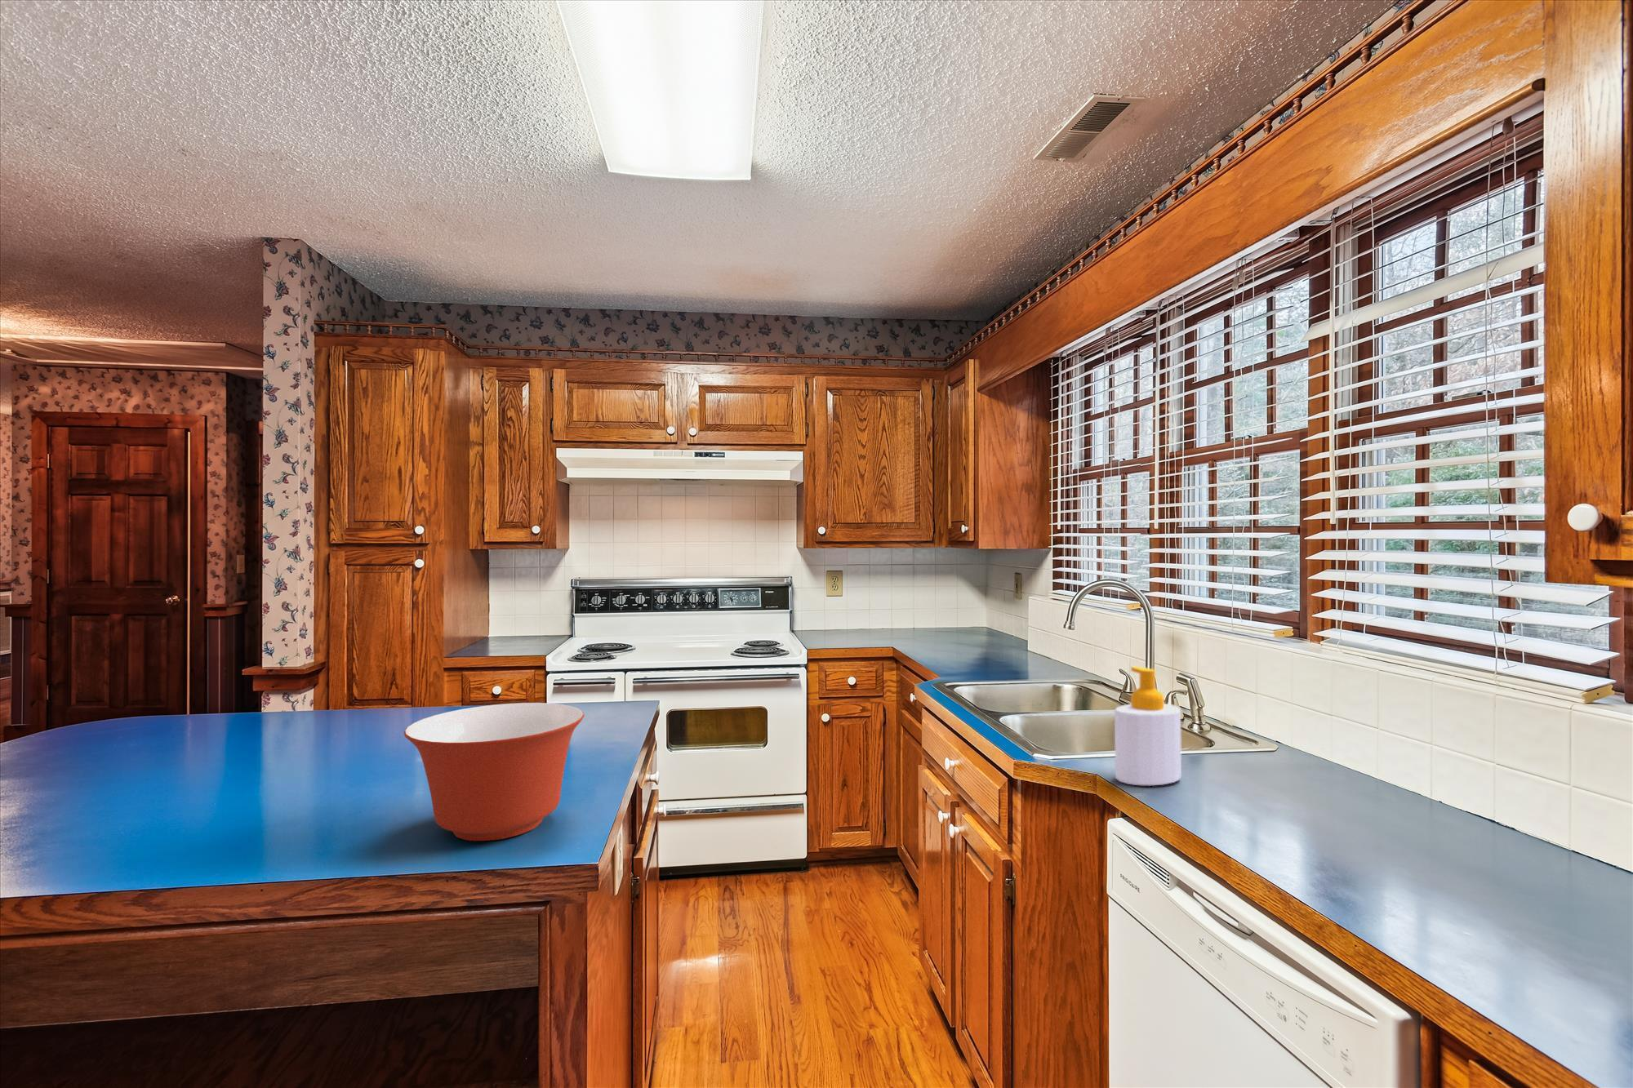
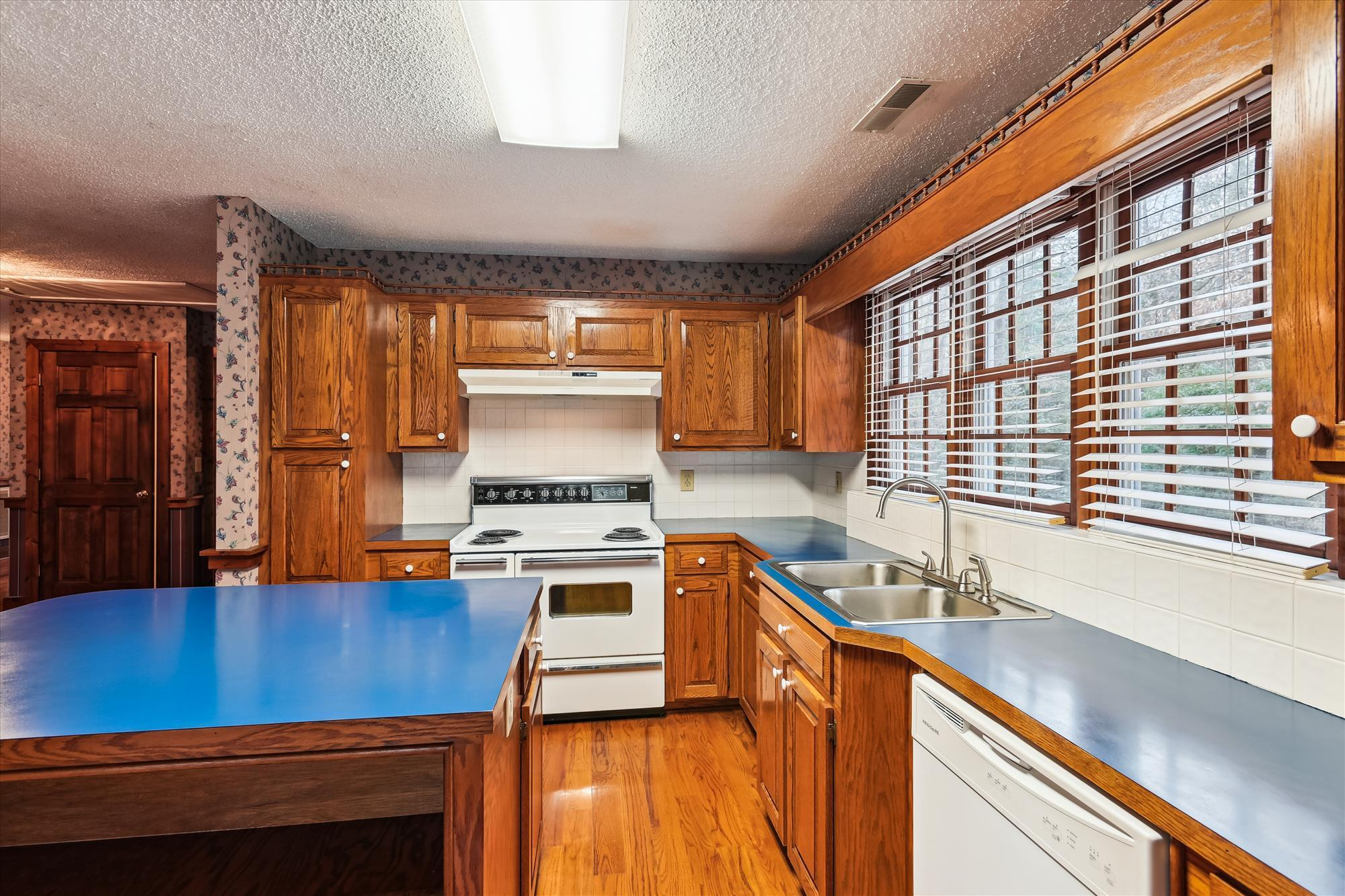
- soap bottle [1113,665,1183,786]
- mixing bowl [403,702,585,841]
